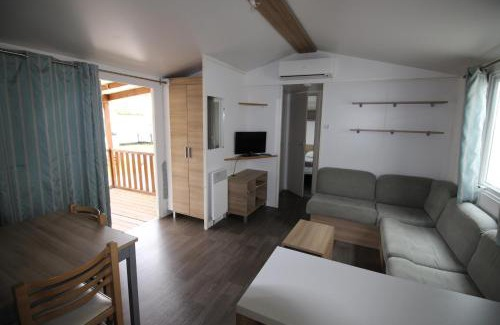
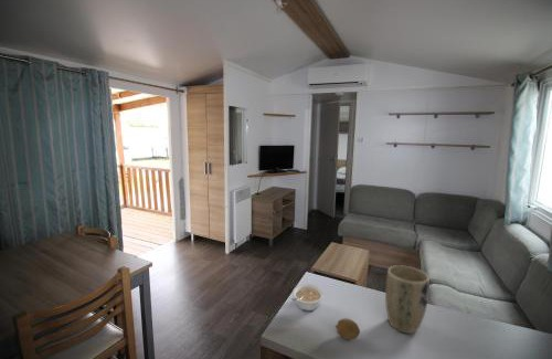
+ fruit [335,318,361,341]
+ plant pot [384,264,431,335]
+ legume [289,283,325,313]
